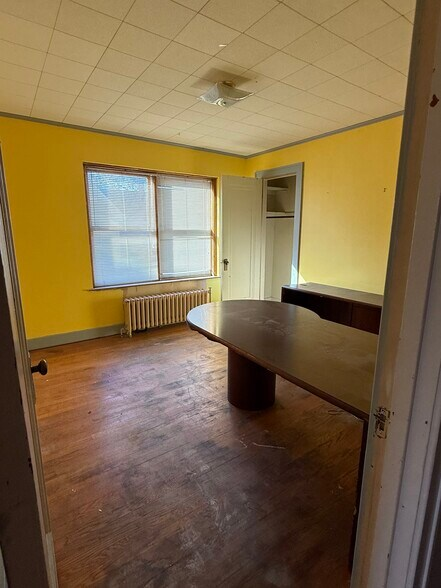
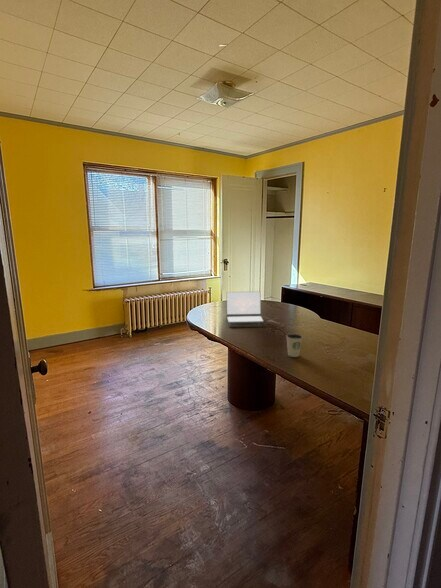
+ laptop [225,291,268,328]
+ dixie cup [285,333,304,358]
